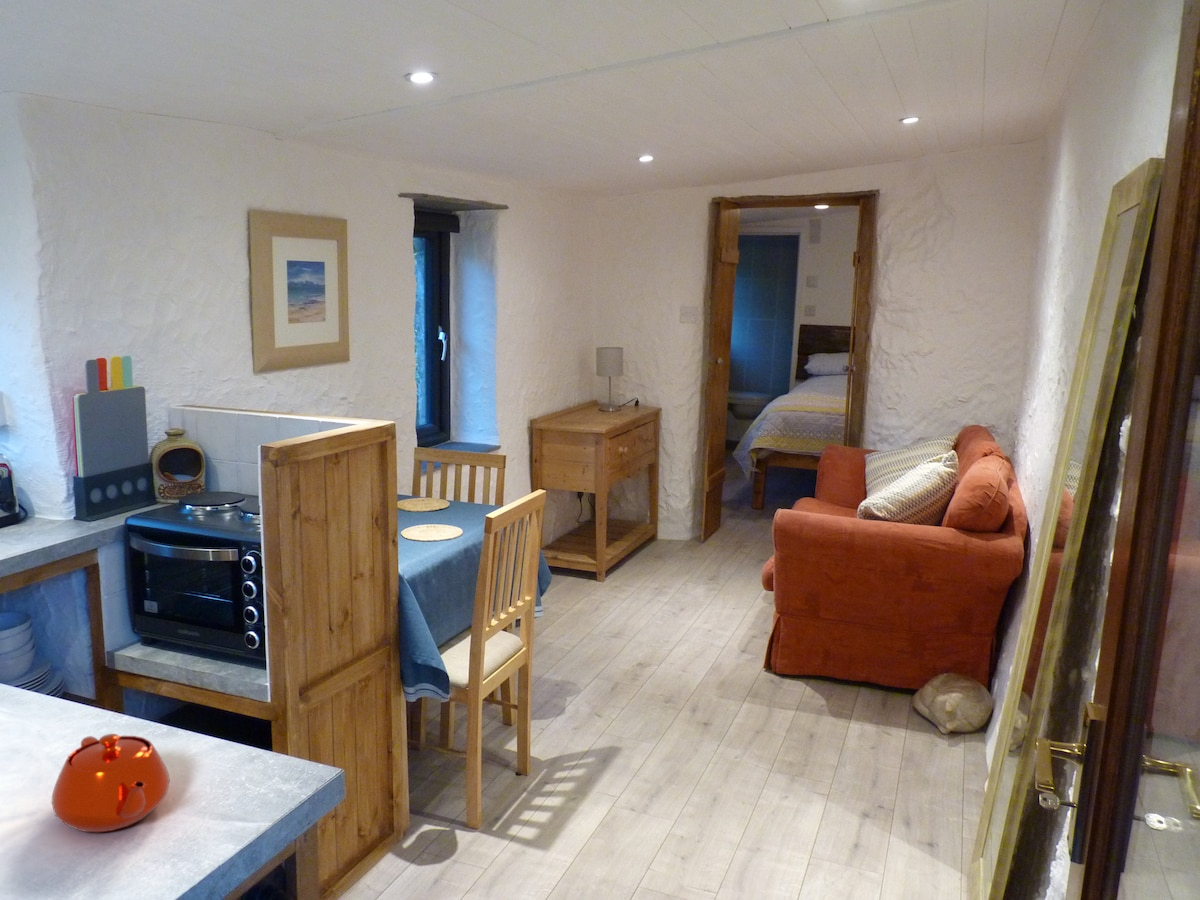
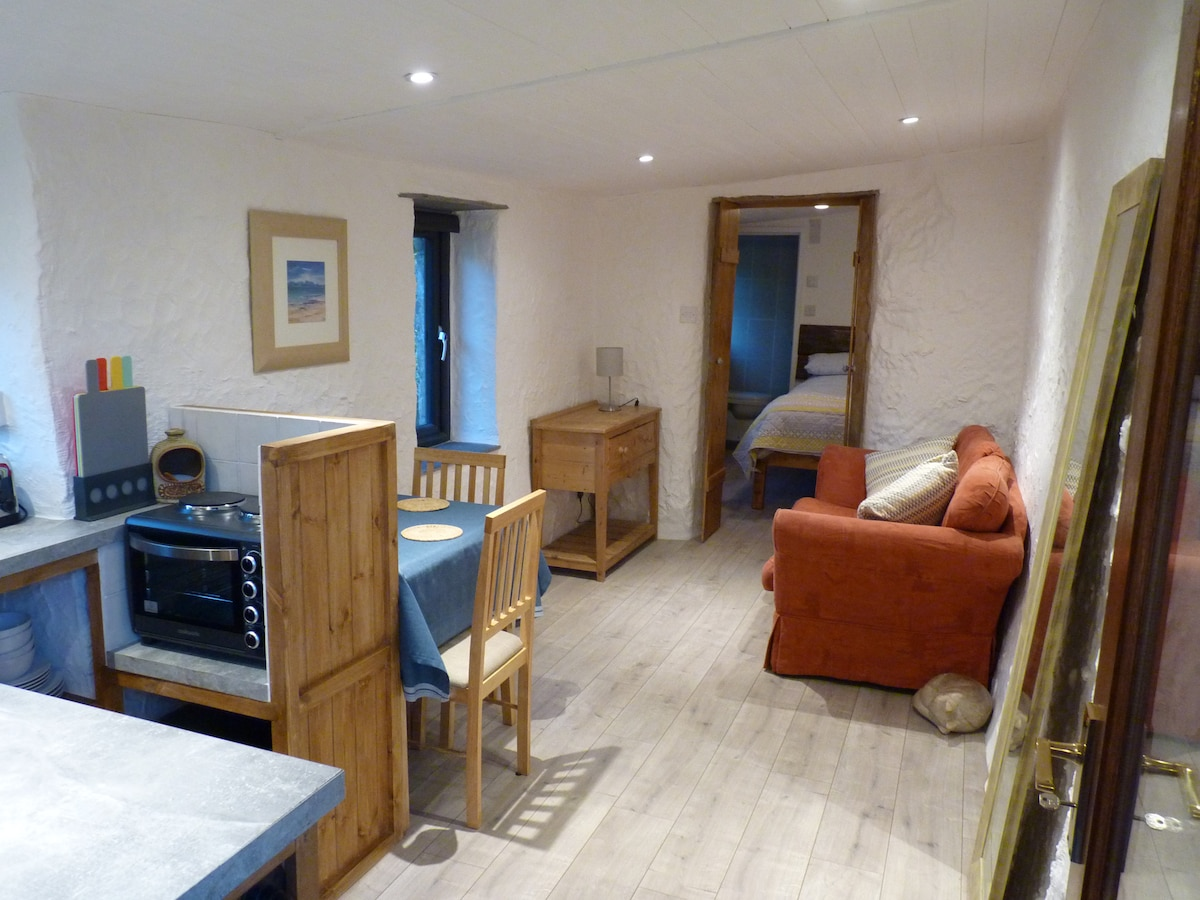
- teapot [51,733,171,833]
